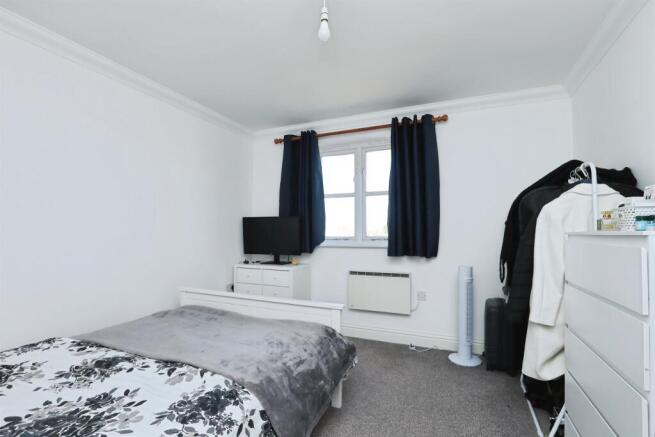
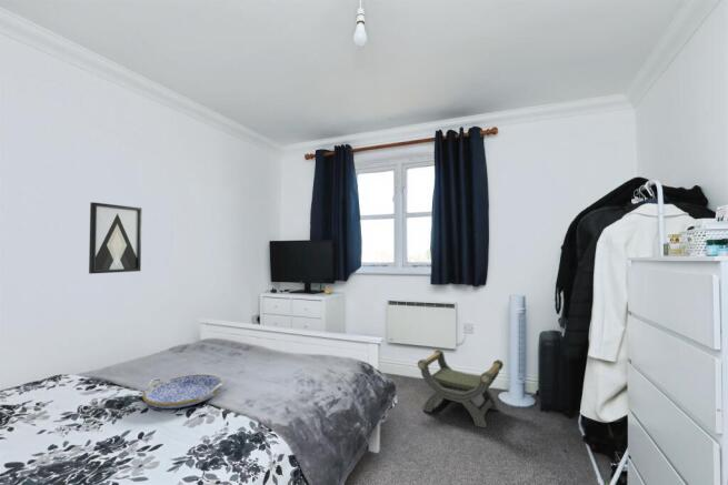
+ stool [417,348,505,430]
+ wall art [88,201,142,275]
+ serving tray [141,374,225,410]
